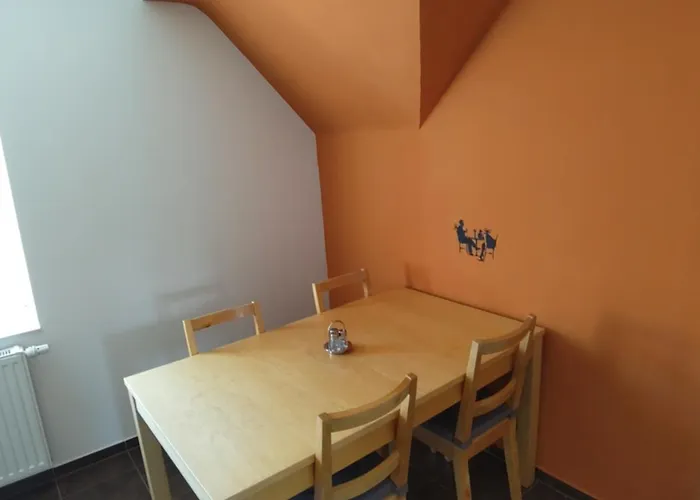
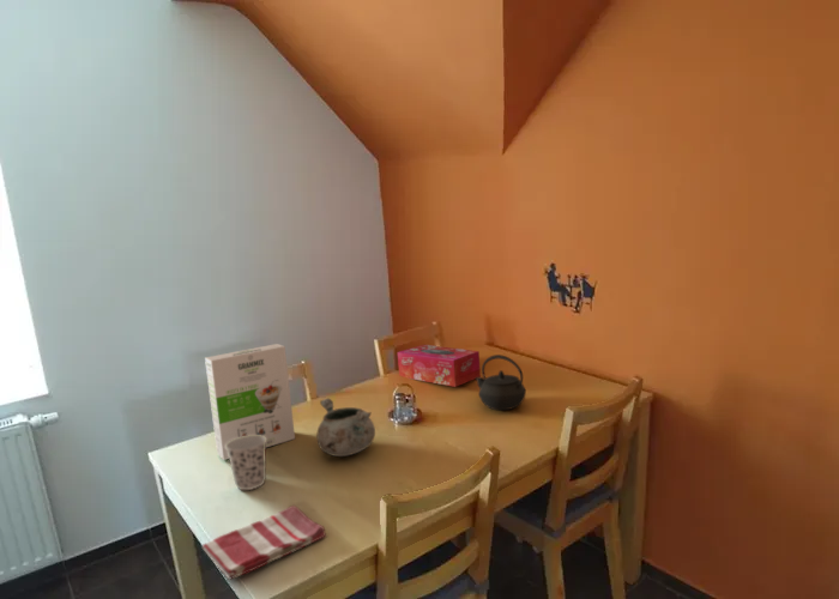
+ tissue box [397,344,482,388]
+ cereal box [204,343,296,461]
+ dish towel [201,504,327,581]
+ decorative bowl [315,398,376,458]
+ kettle [475,353,527,411]
+ cup [225,435,267,491]
